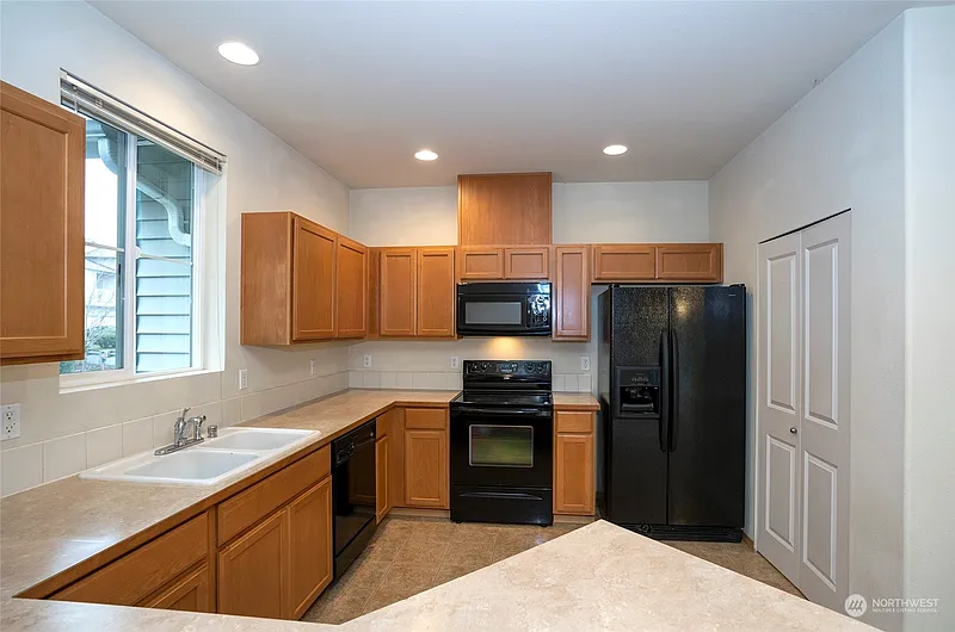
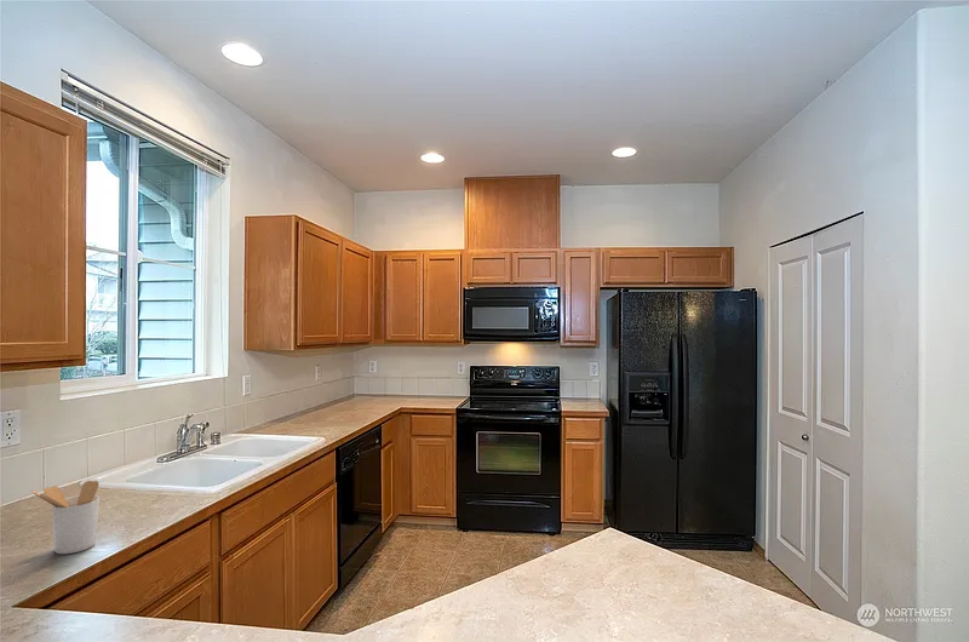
+ utensil holder [30,480,101,555]
